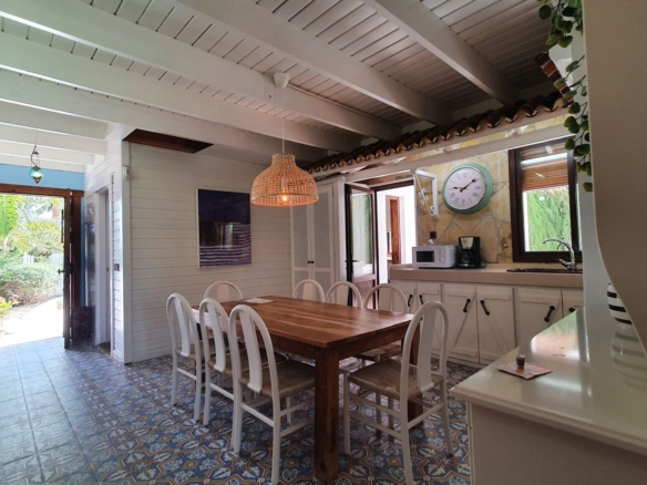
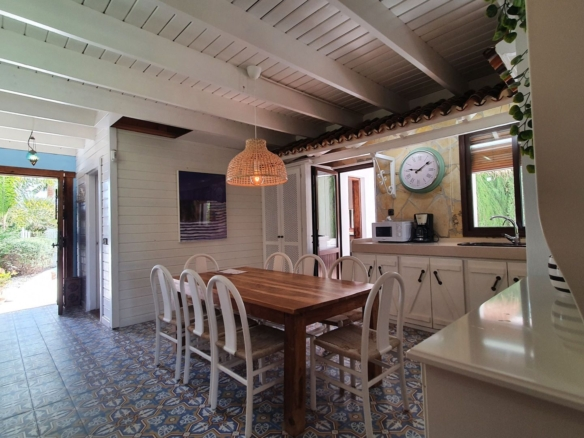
- cup [494,353,552,380]
